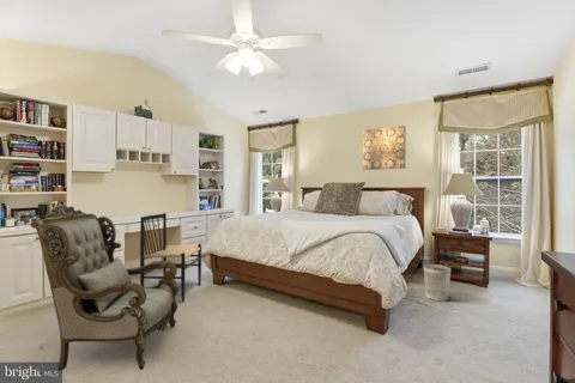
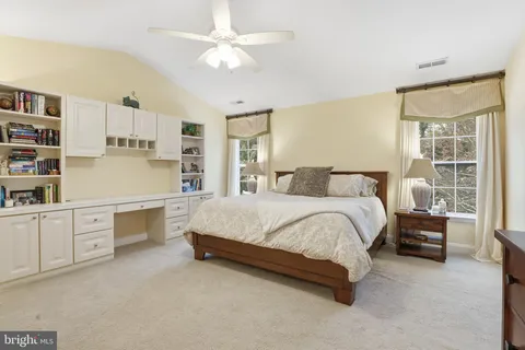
- wall art [362,124,407,171]
- armchair [29,203,180,372]
- wastebasket [423,263,452,303]
- chair [139,212,202,303]
